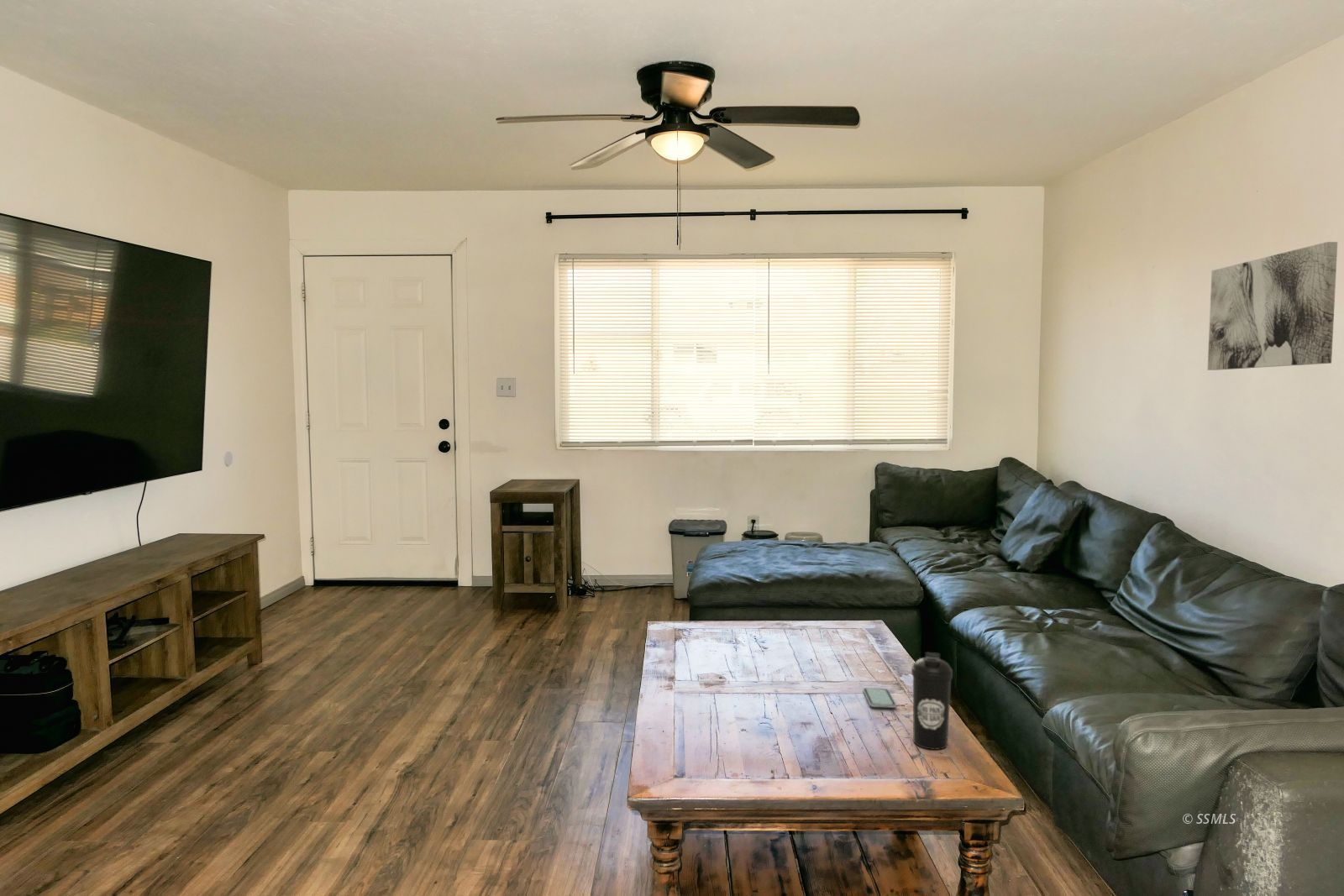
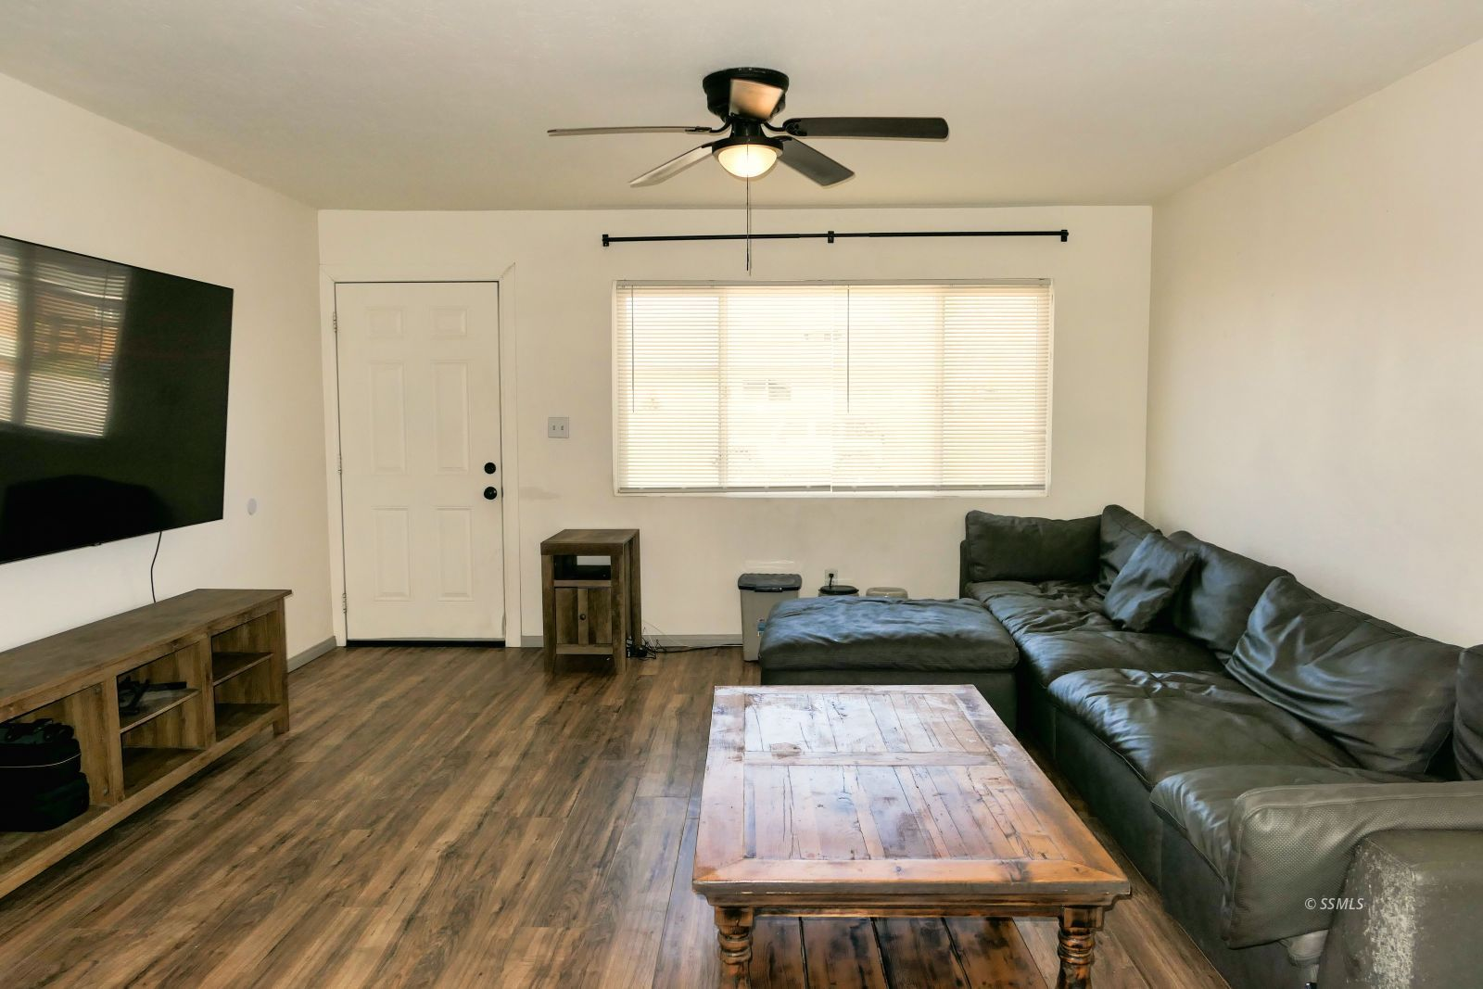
- wall art [1207,241,1338,371]
- smartphone [863,687,897,709]
- water bottle [911,652,953,751]
